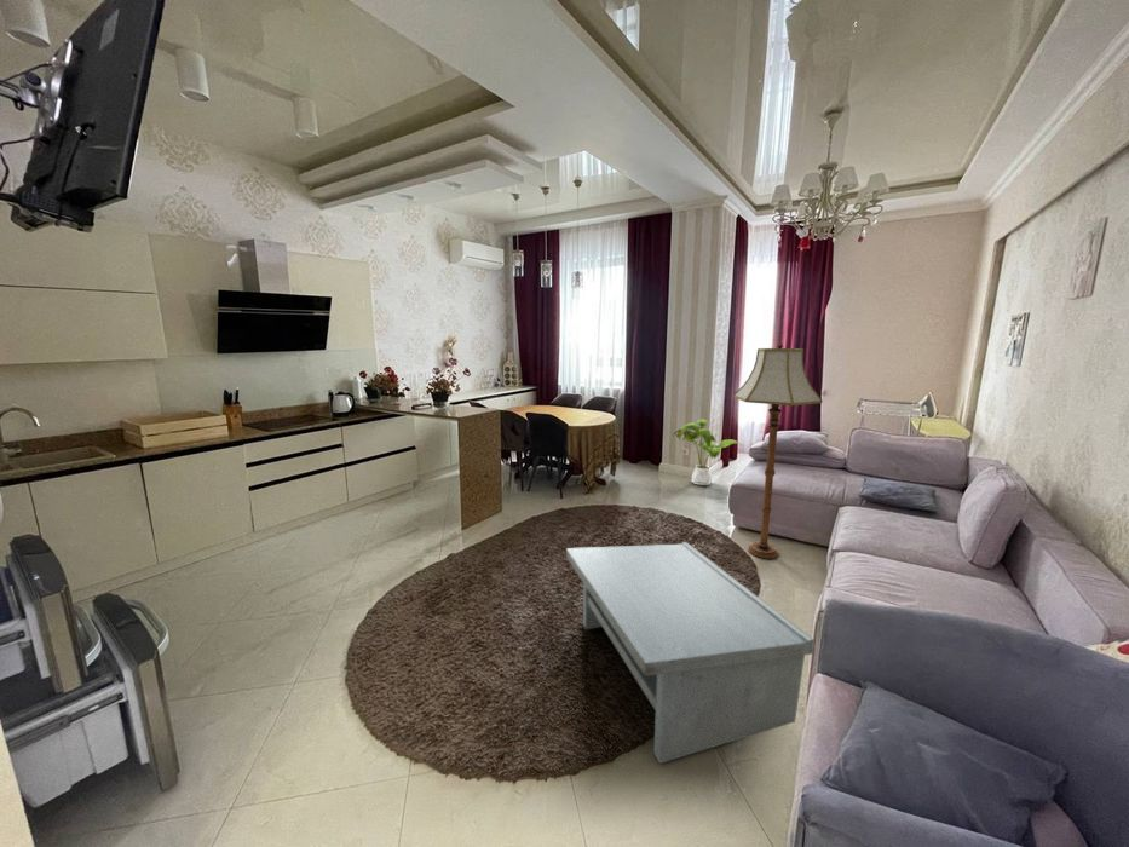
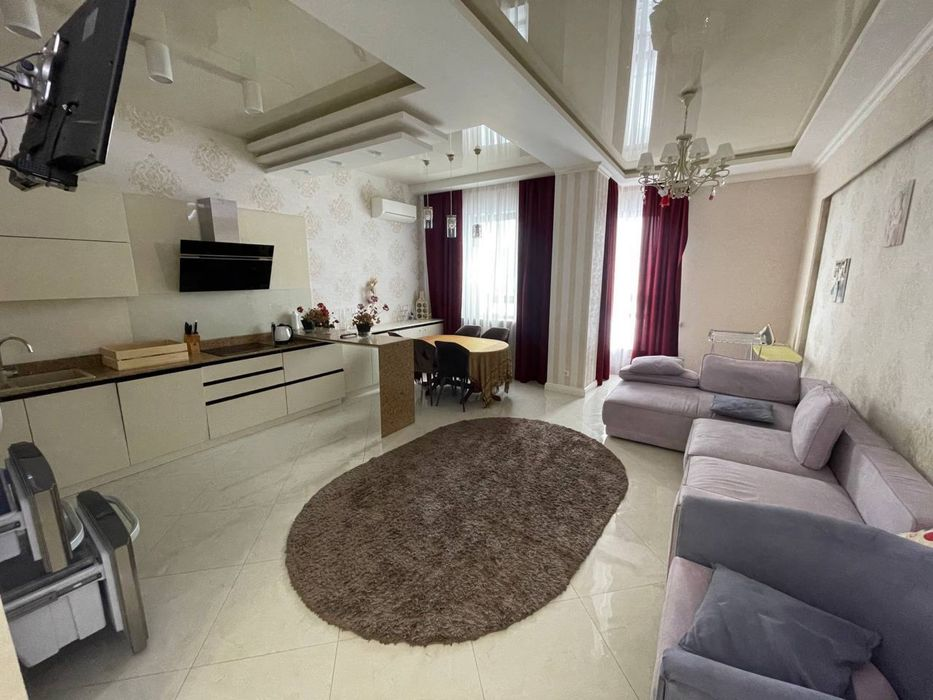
- house plant [672,417,743,486]
- coffee table [565,541,816,765]
- floor lamp [732,340,824,559]
